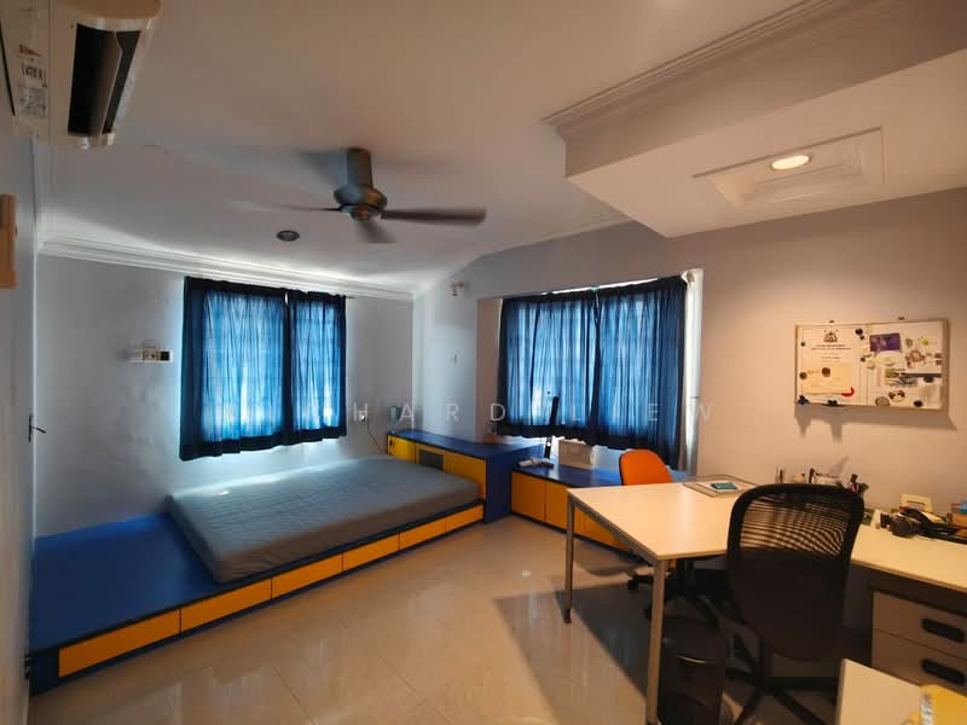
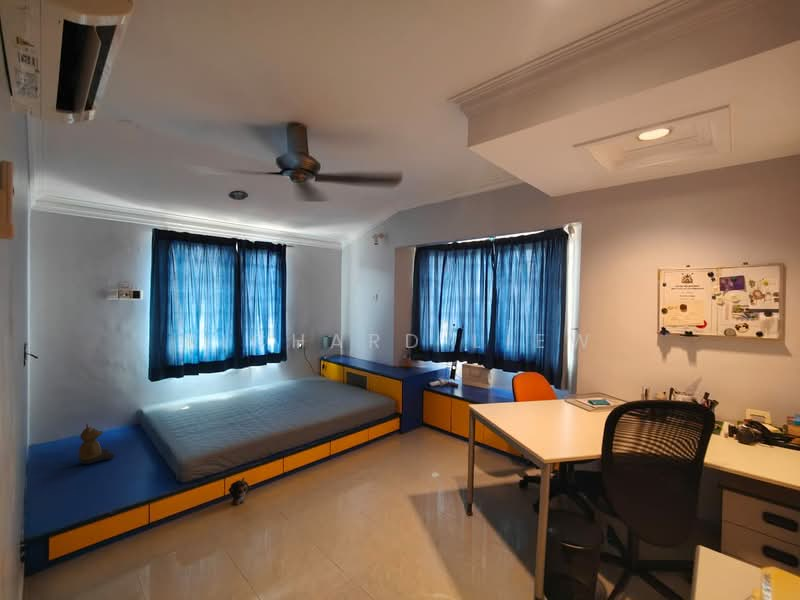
+ plush toy [227,476,252,506]
+ bear [78,423,116,465]
